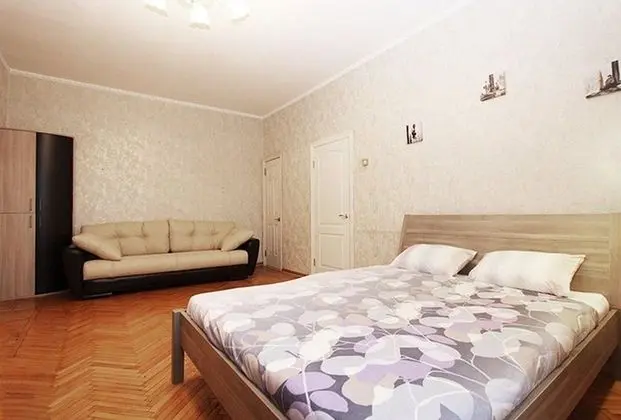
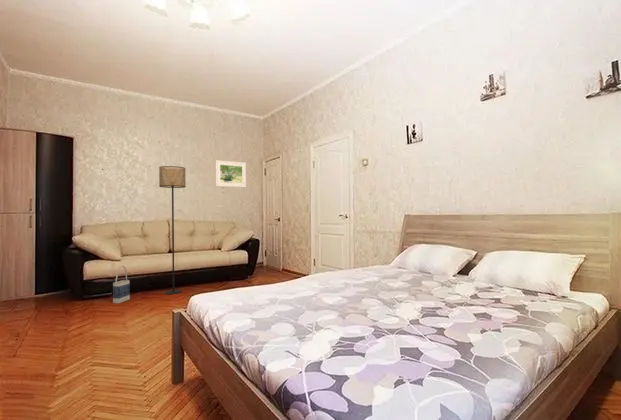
+ bag [112,265,131,304]
+ floor lamp [158,165,187,295]
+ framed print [215,159,247,188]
